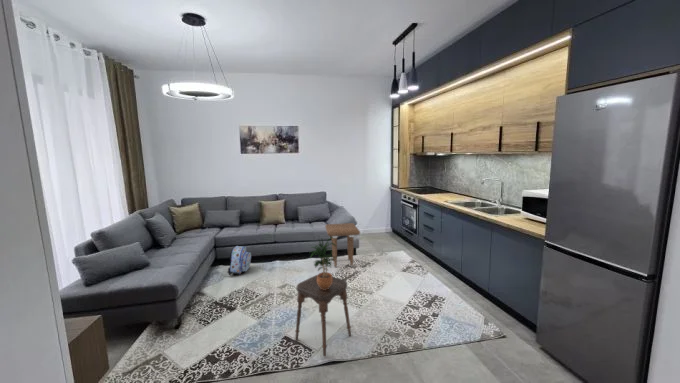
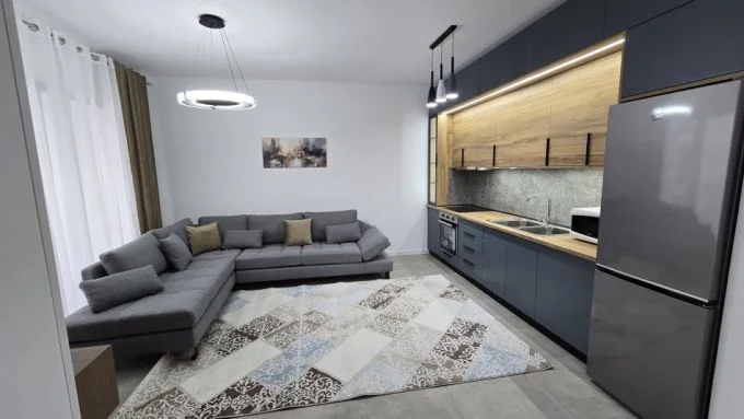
- backpack [226,245,252,277]
- side table [324,222,361,269]
- stool [294,274,352,358]
- potted plant [308,237,339,290]
